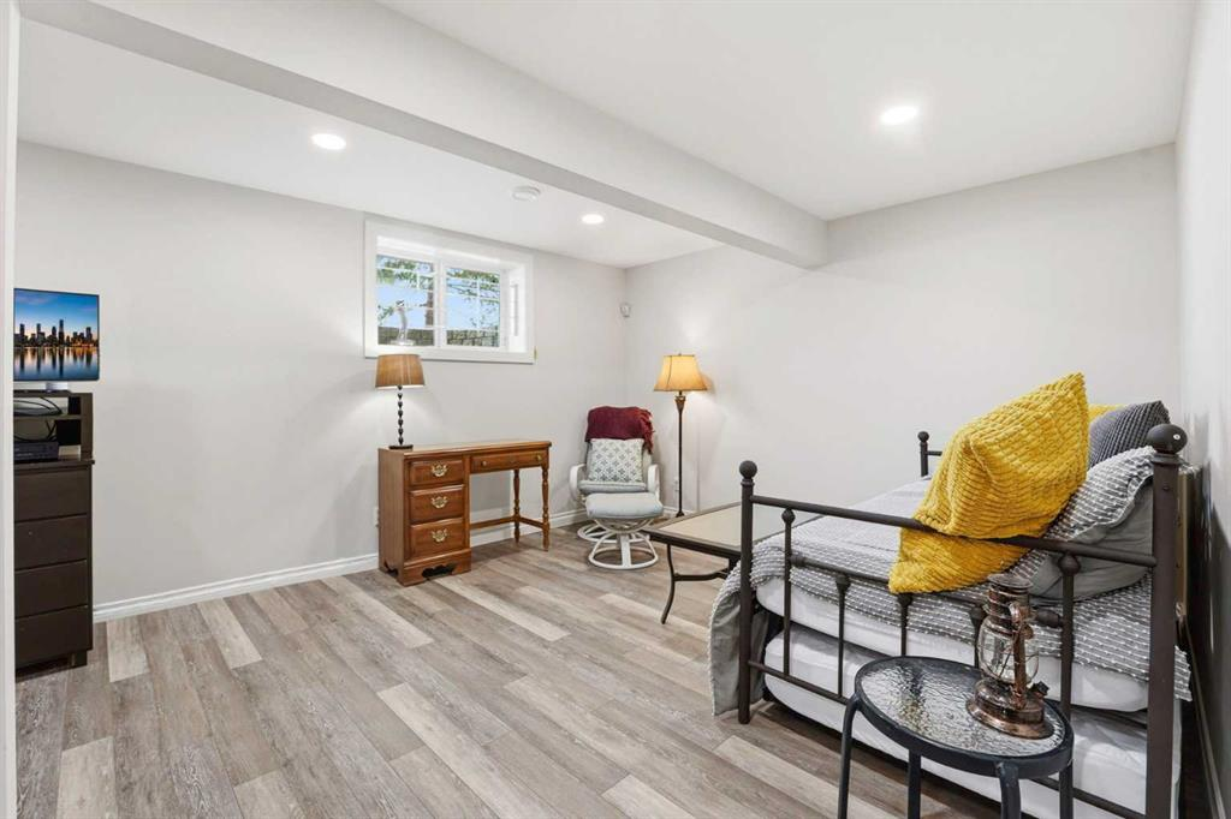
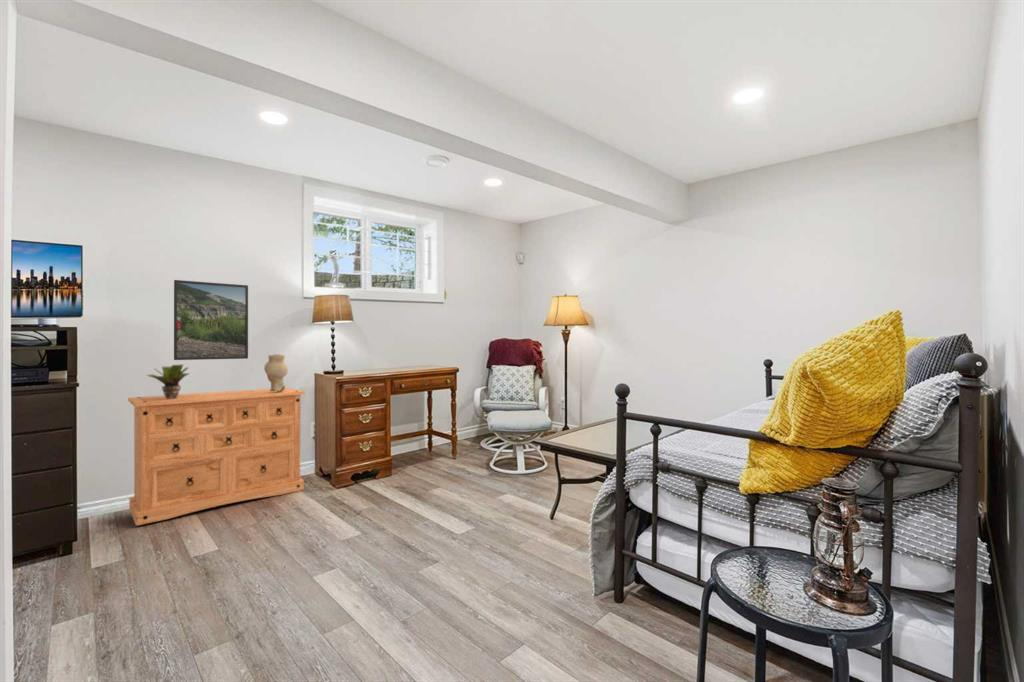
+ decorative vase [263,353,289,392]
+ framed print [173,279,249,361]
+ potted plant [145,363,191,399]
+ dresser [127,387,306,527]
